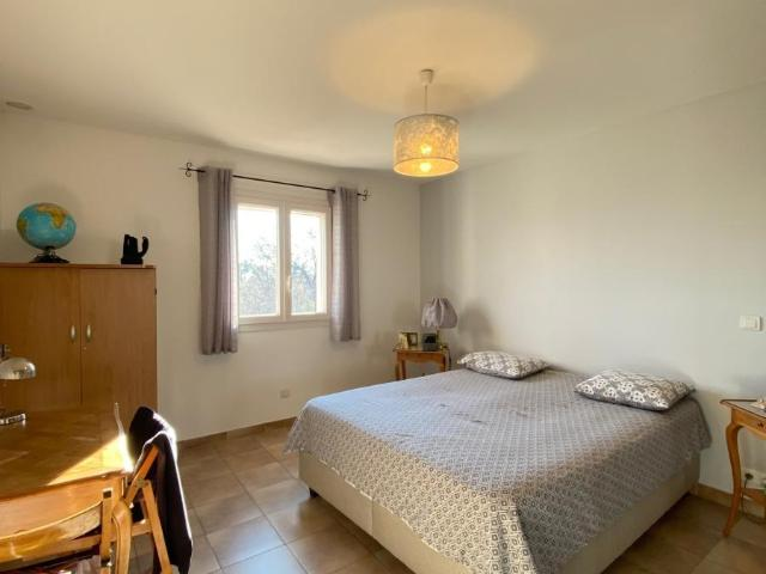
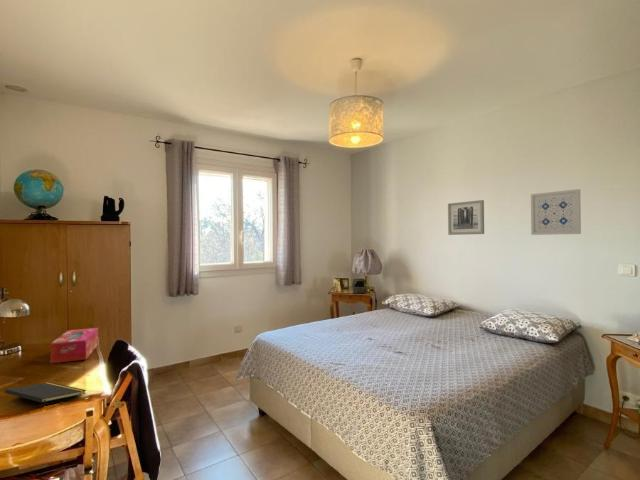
+ notepad [4,381,87,407]
+ wall art [447,199,485,236]
+ wall art [530,188,582,236]
+ tissue box [50,327,99,364]
